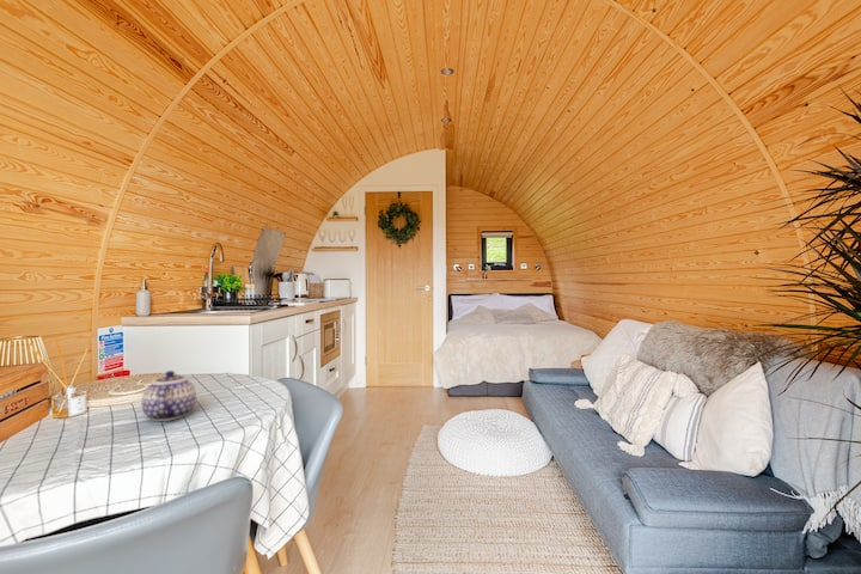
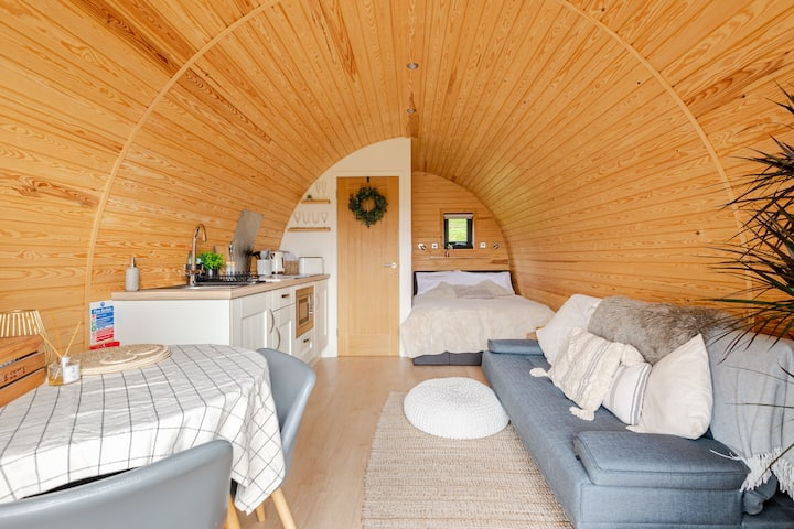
- teapot [140,370,197,422]
